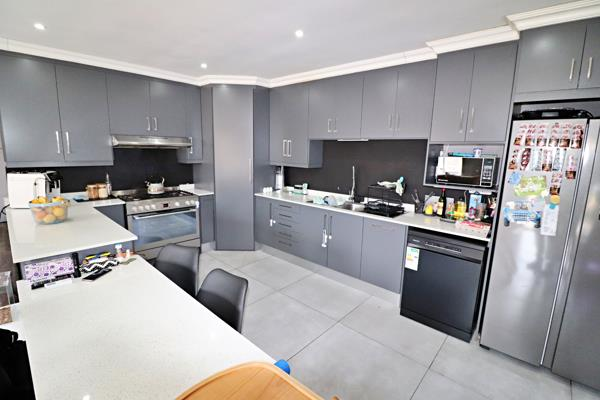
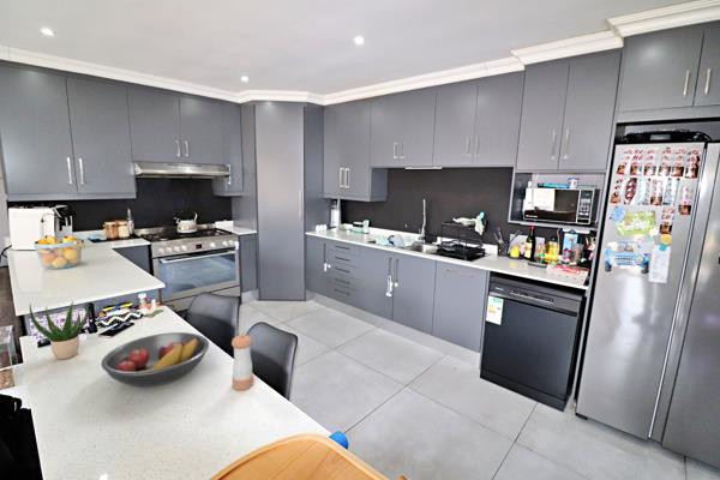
+ pepper shaker [230,334,254,391]
+ fruit bowl [100,331,210,388]
+ potted plant [29,300,90,360]
